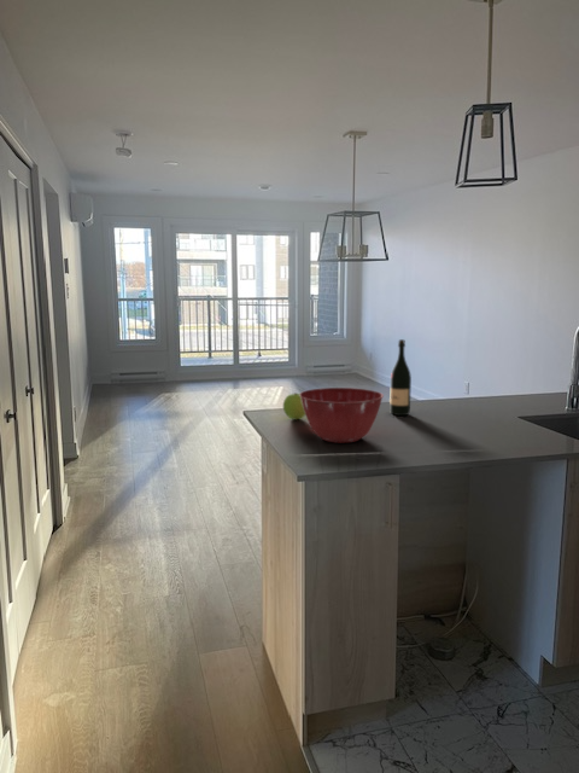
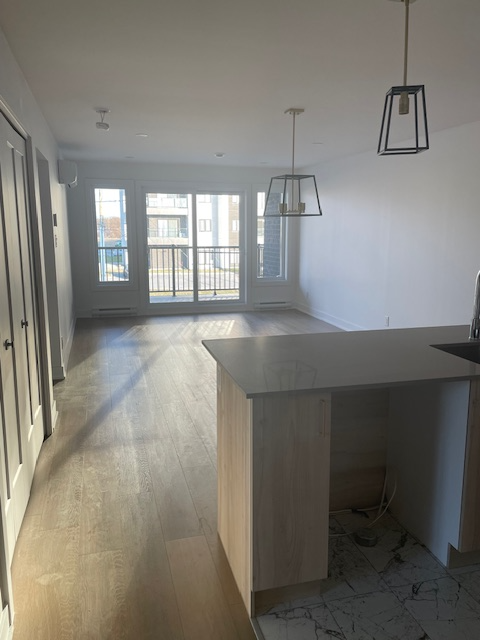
- apple [282,391,306,420]
- mixing bowl [299,386,385,443]
- wine bottle [388,338,413,417]
